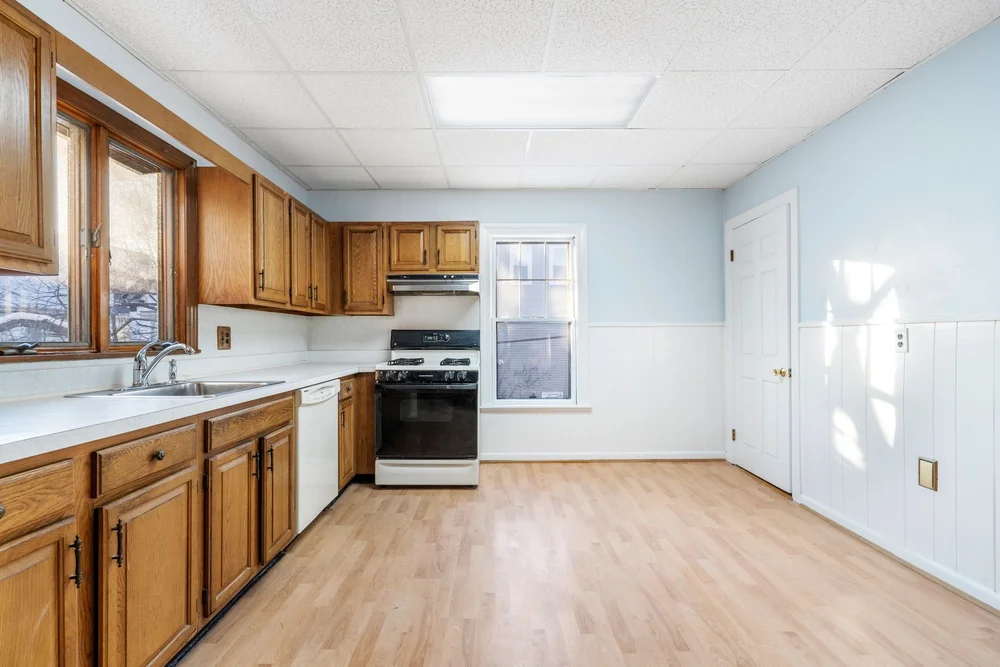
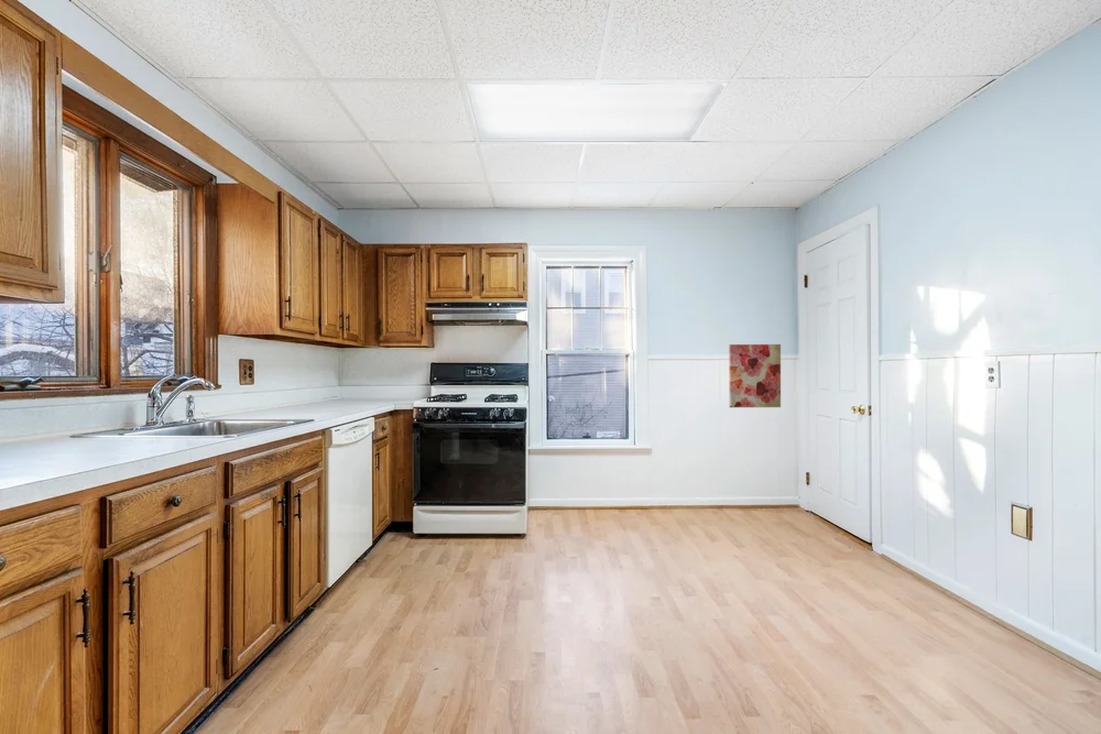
+ wall art [728,343,782,408]
